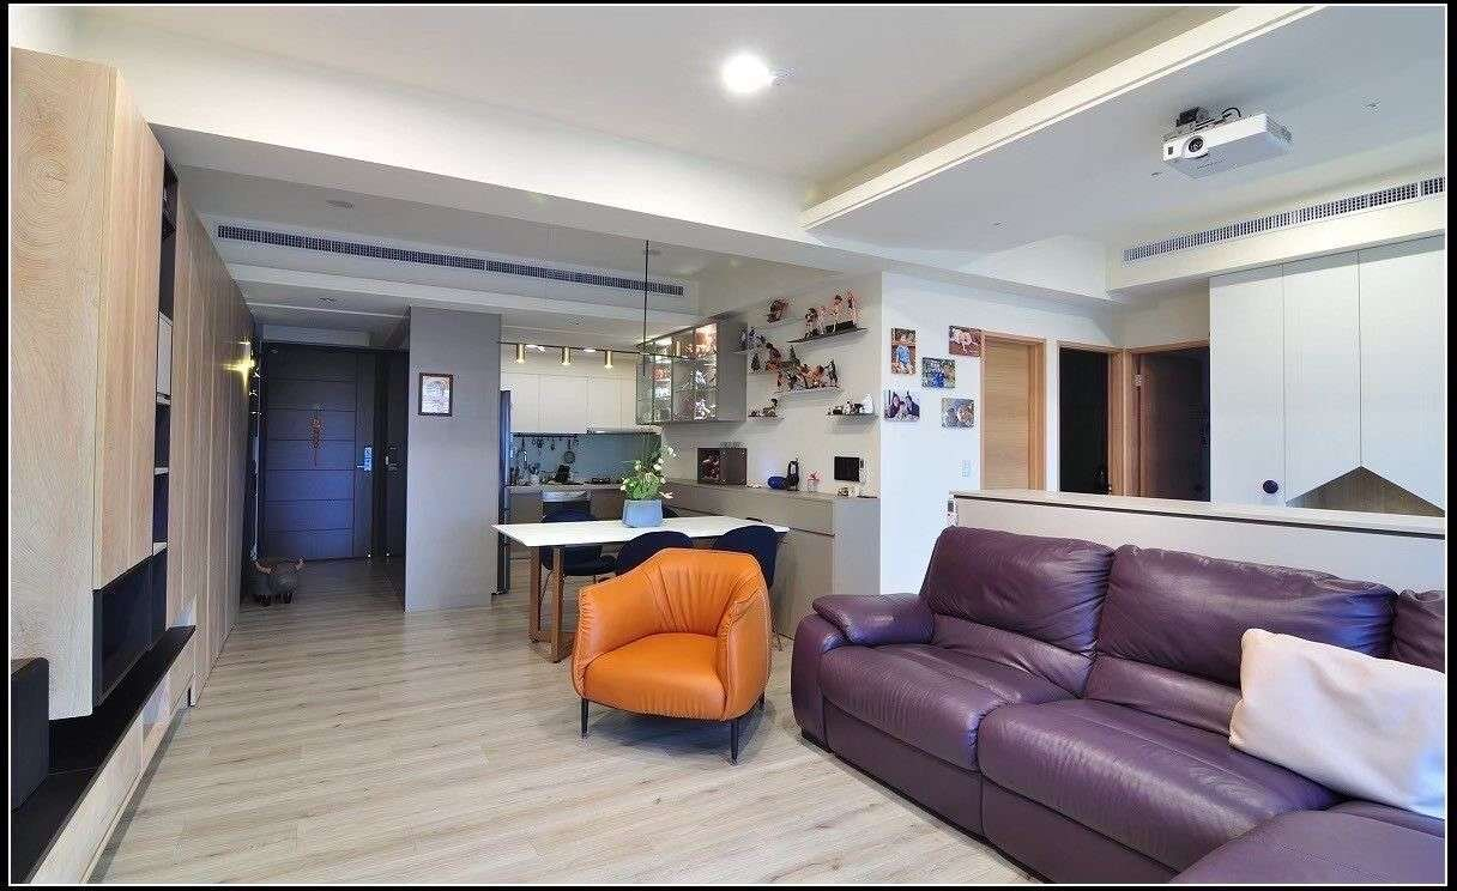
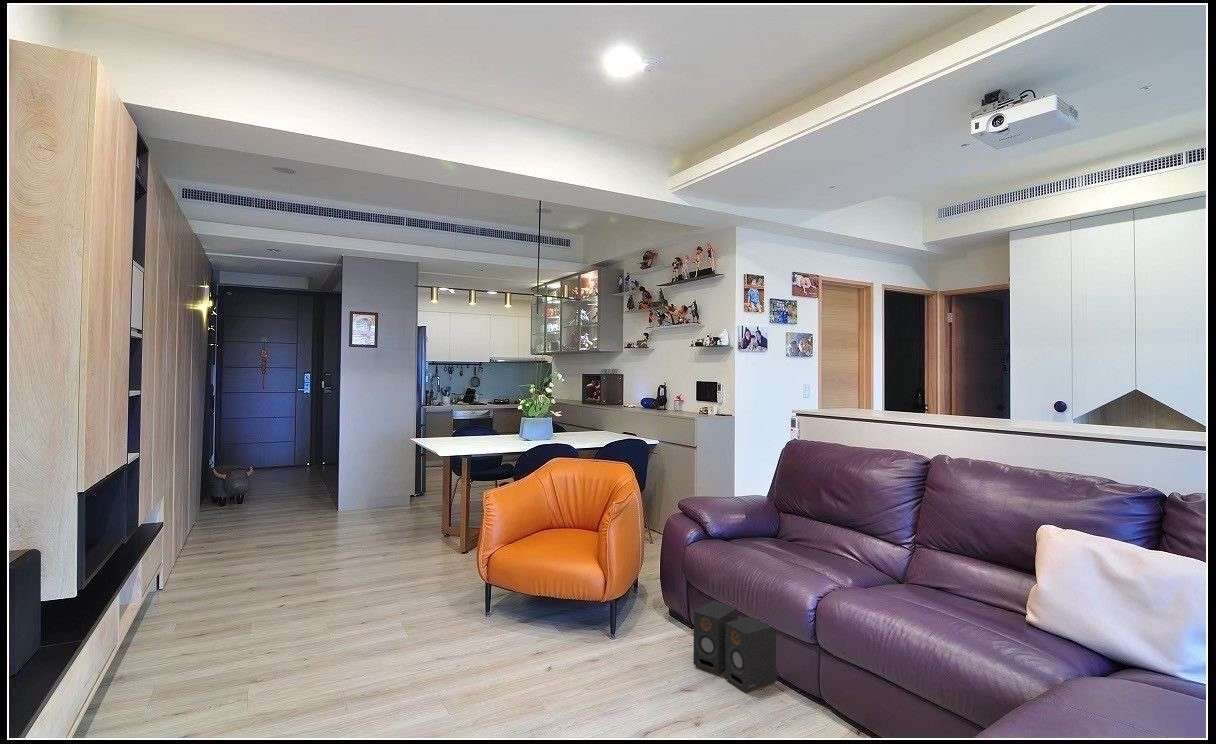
+ speaker [693,600,778,694]
